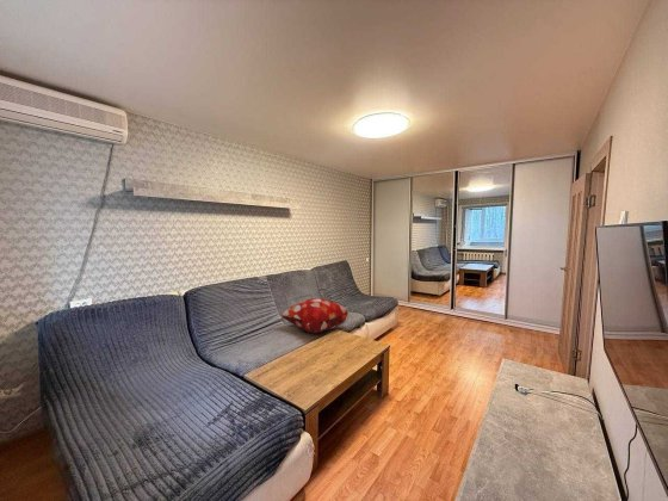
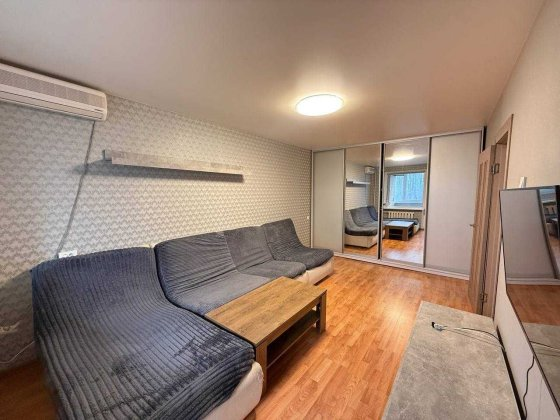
- decorative pillow [279,297,350,334]
